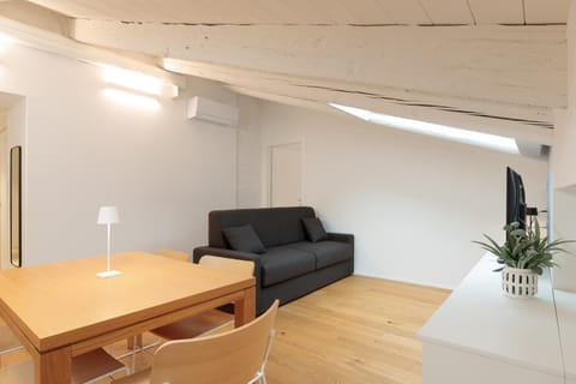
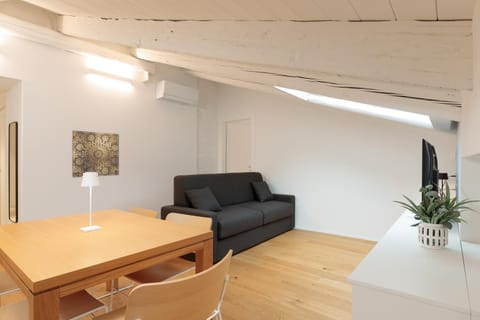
+ wall art [71,130,120,178]
